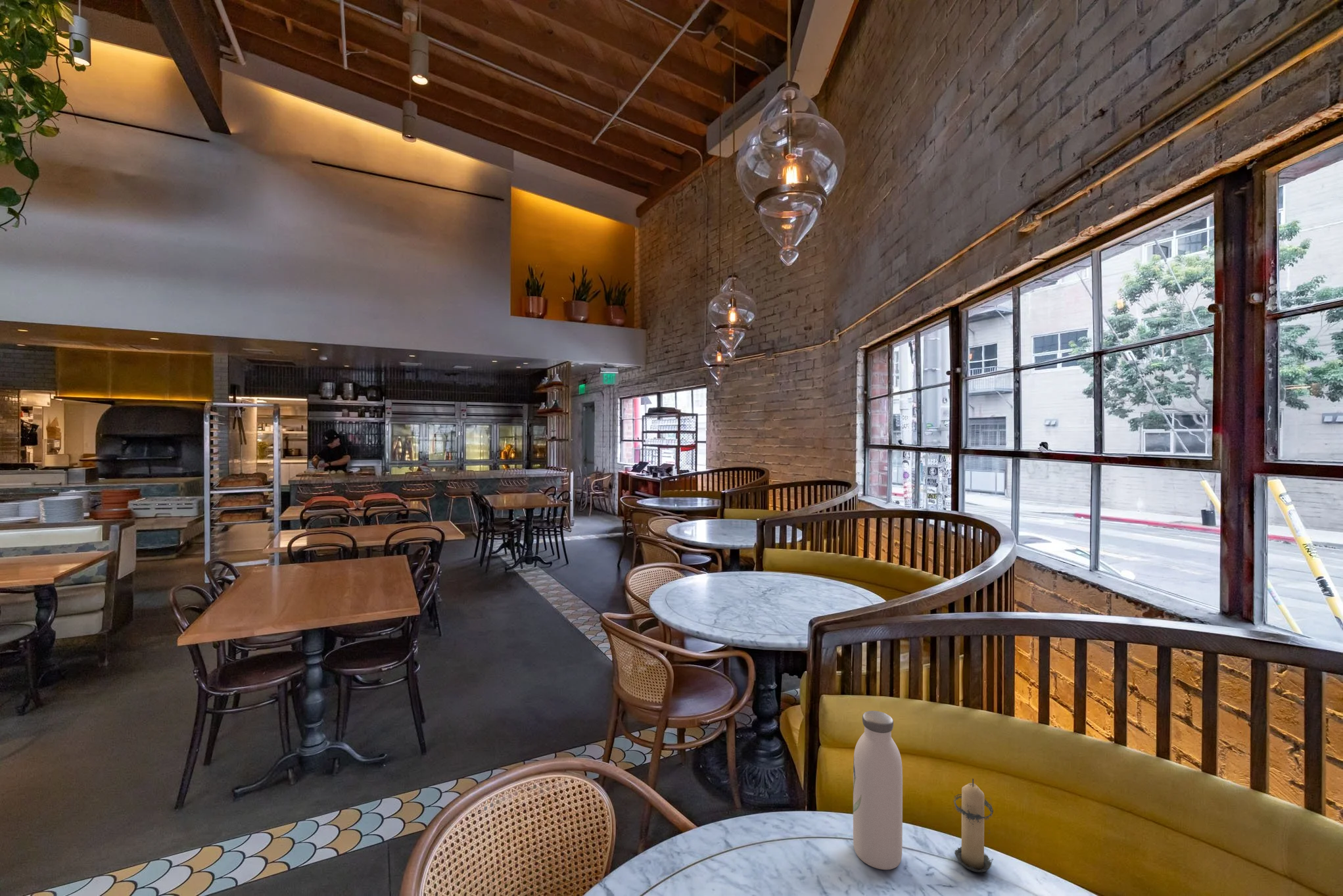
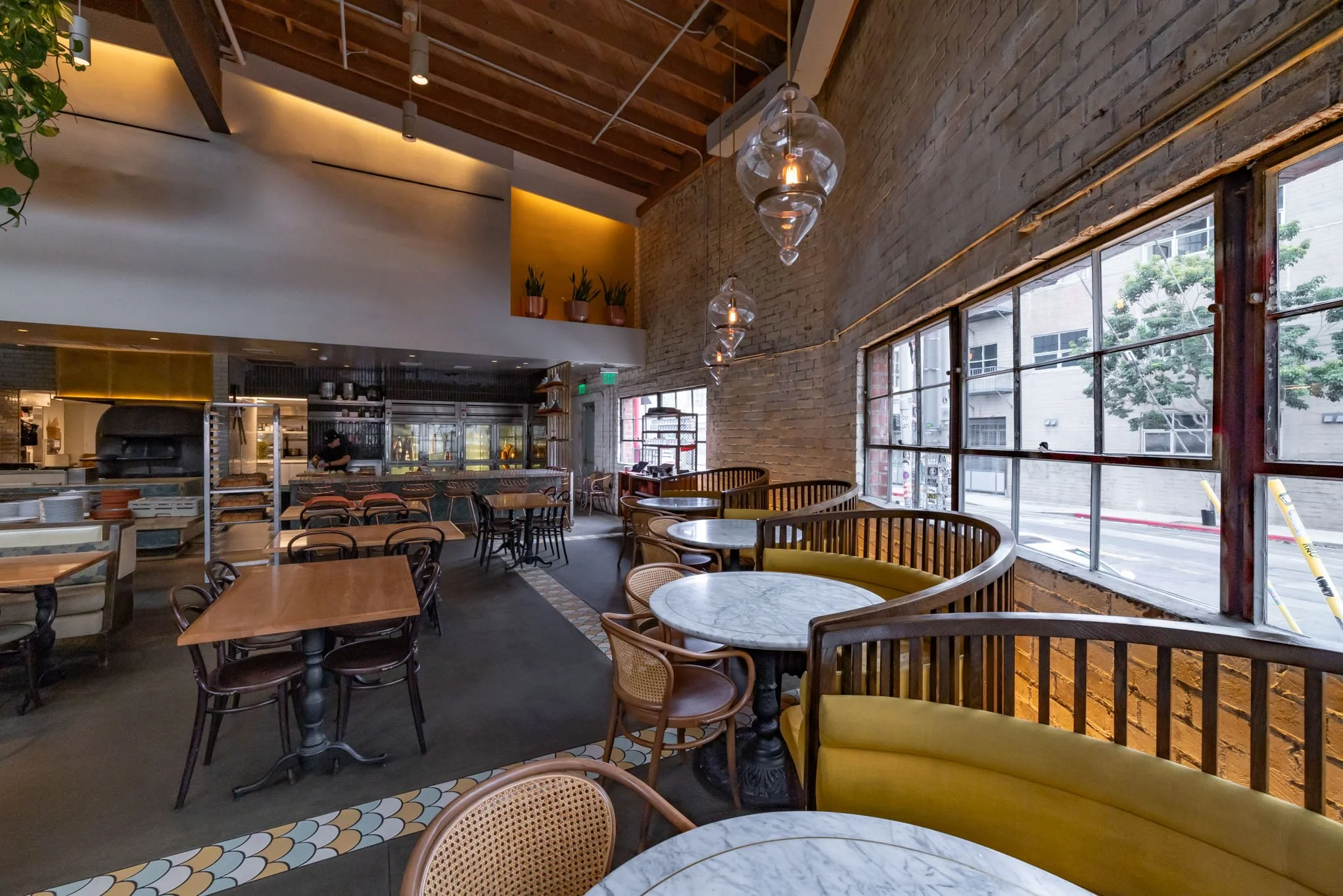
- candle [953,778,994,873]
- water bottle [853,710,903,870]
